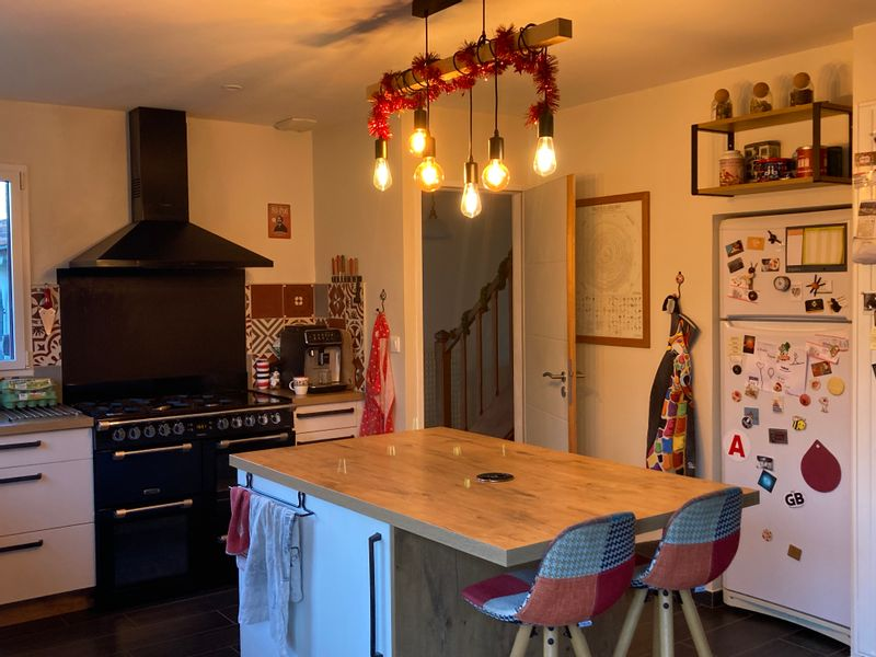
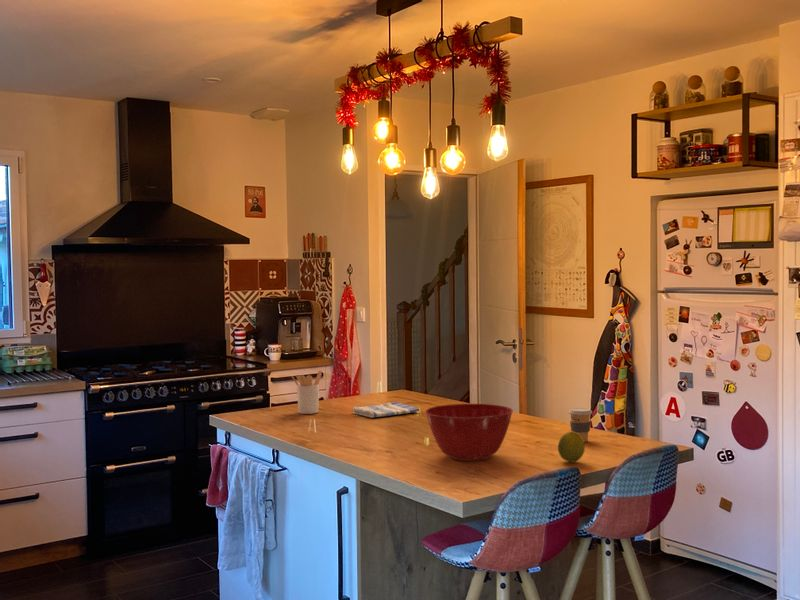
+ dish towel [351,401,420,419]
+ fruit [557,431,586,463]
+ coffee cup [568,407,593,443]
+ mixing bowl [424,403,514,462]
+ utensil holder [291,370,323,415]
